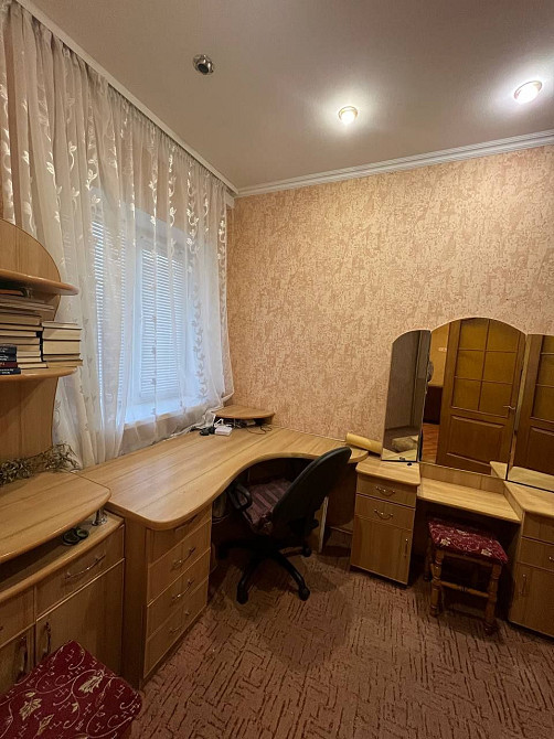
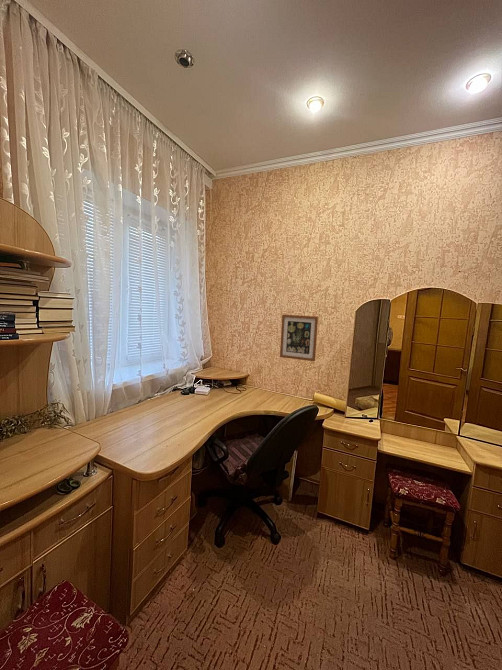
+ wall art [279,314,319,362]
